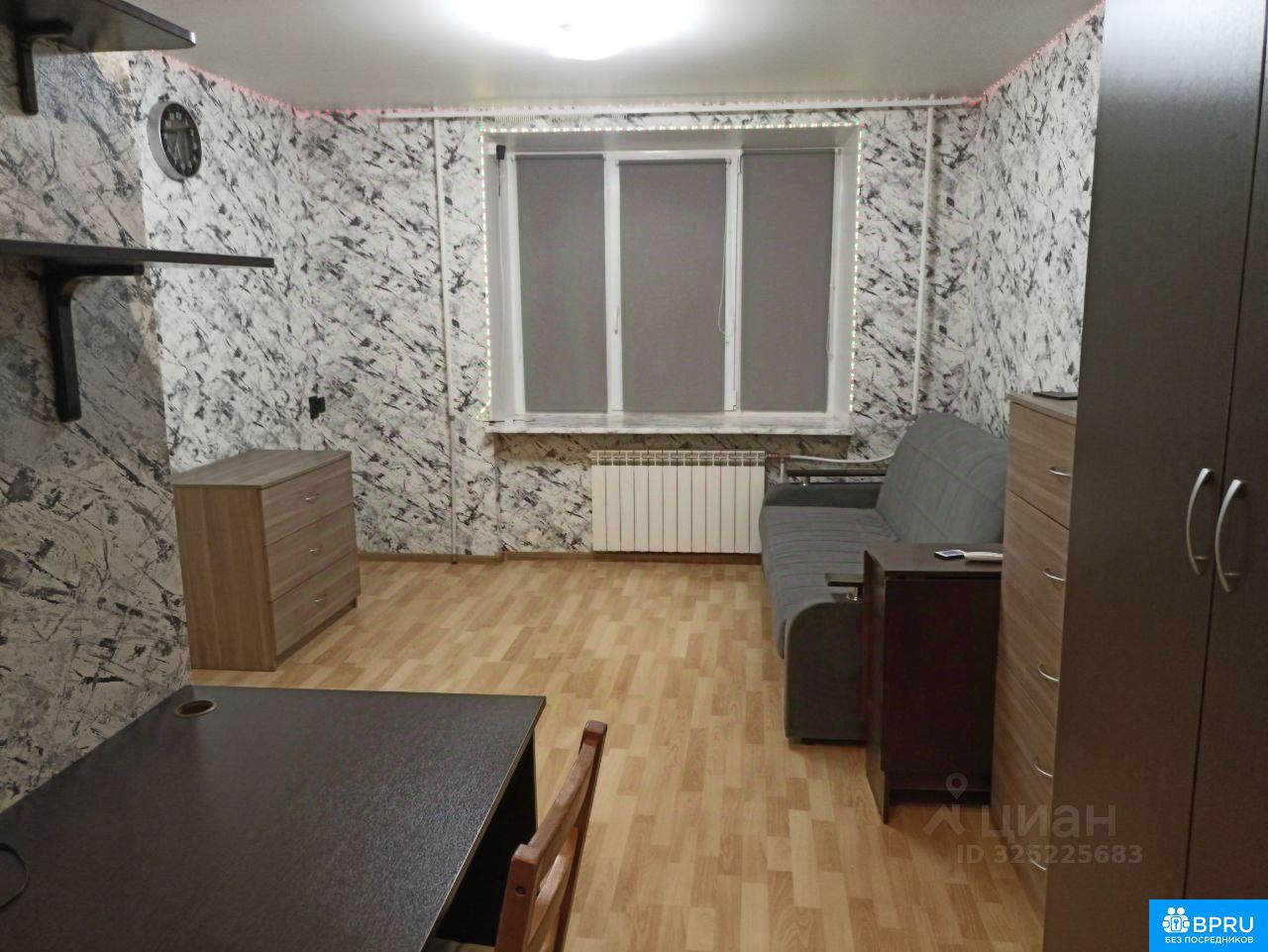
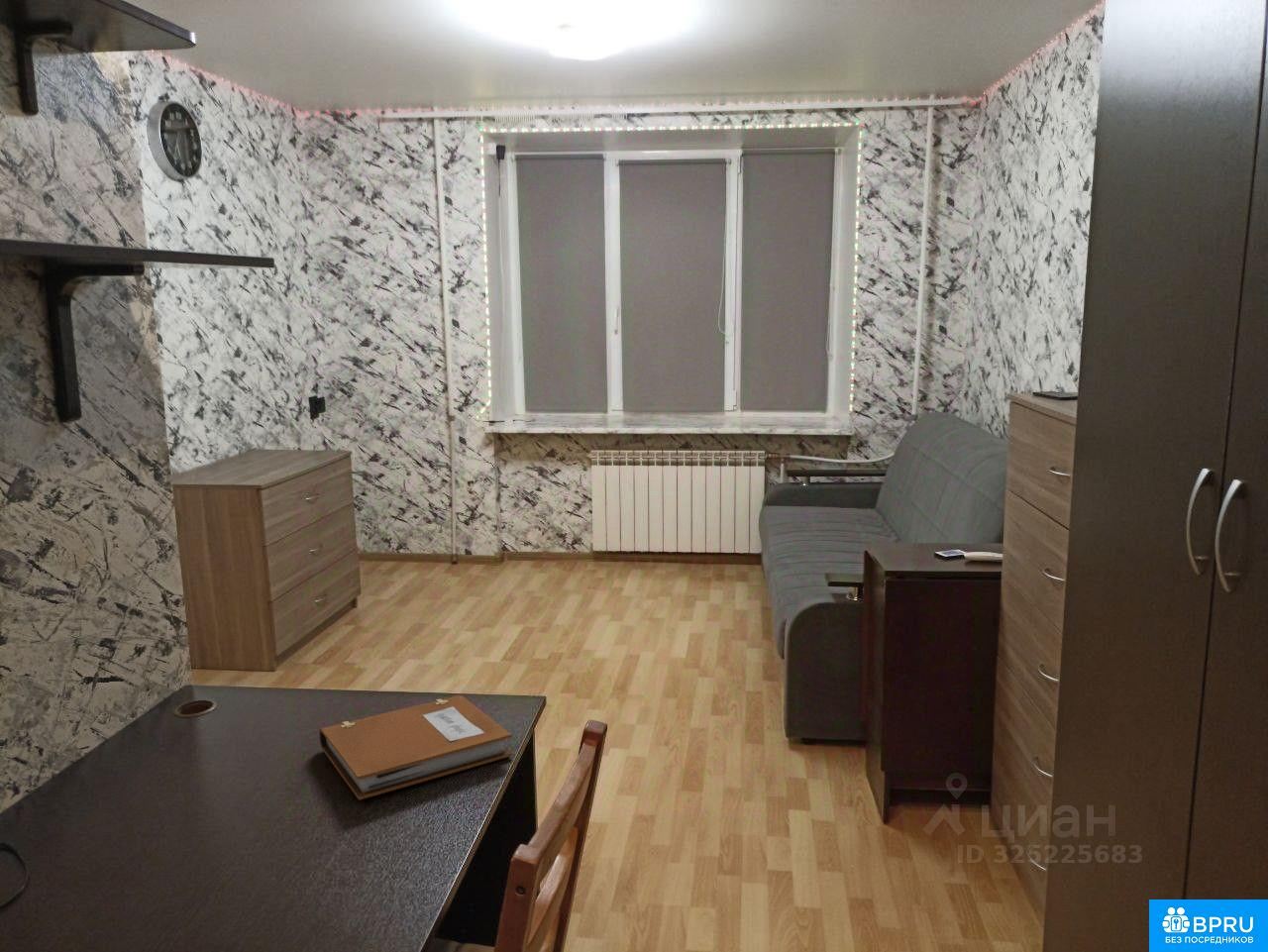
+ notebook [318,693,513,800]
